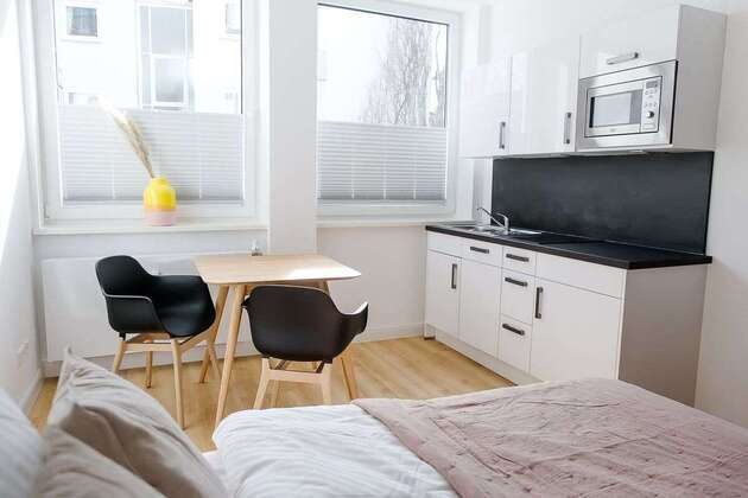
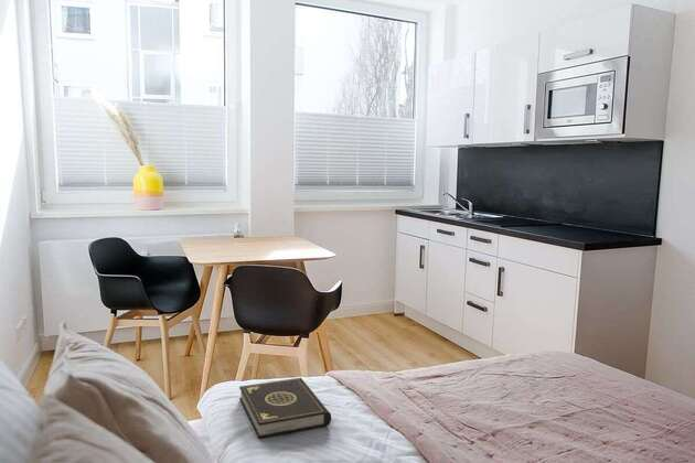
+ book [238,377,332,440]
